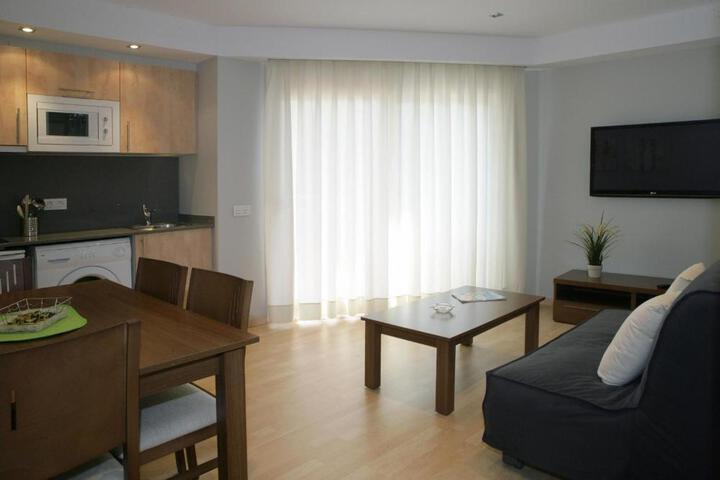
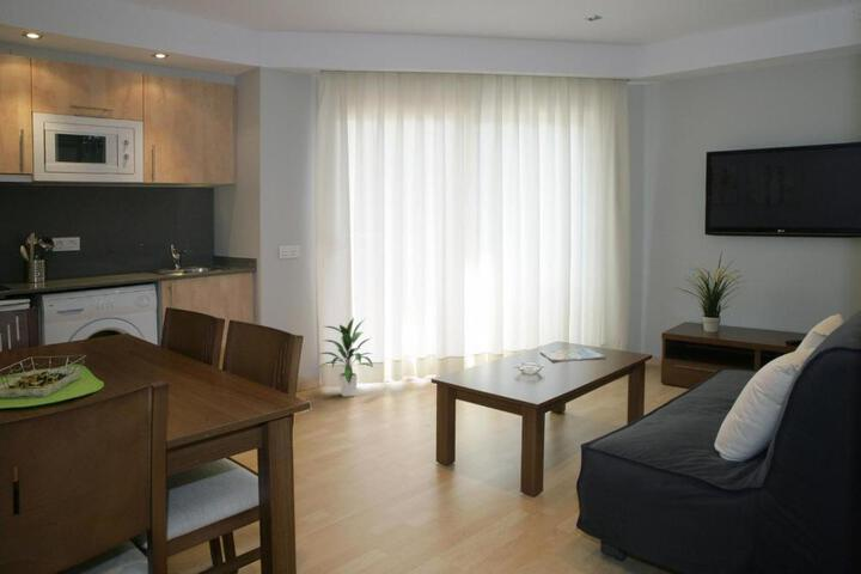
+ indoor plant [318,316,375,398]
